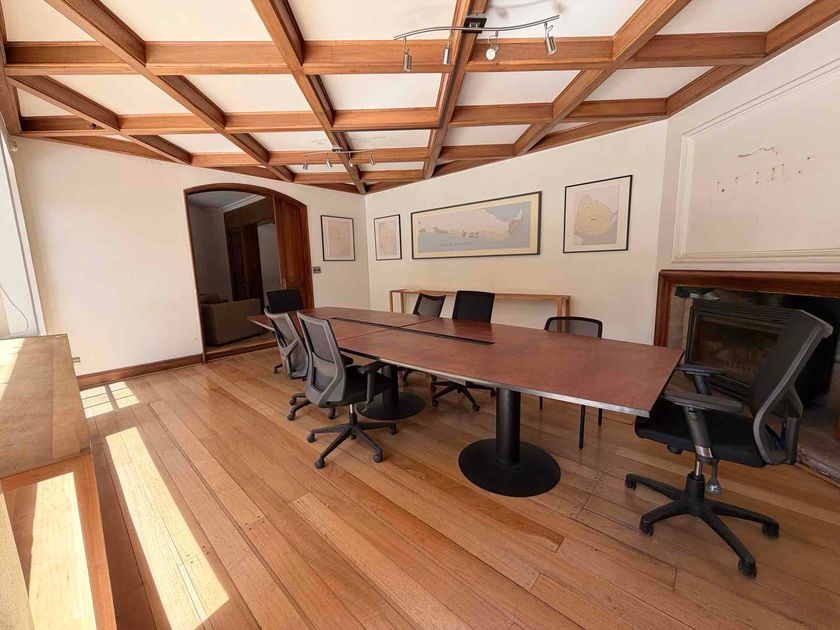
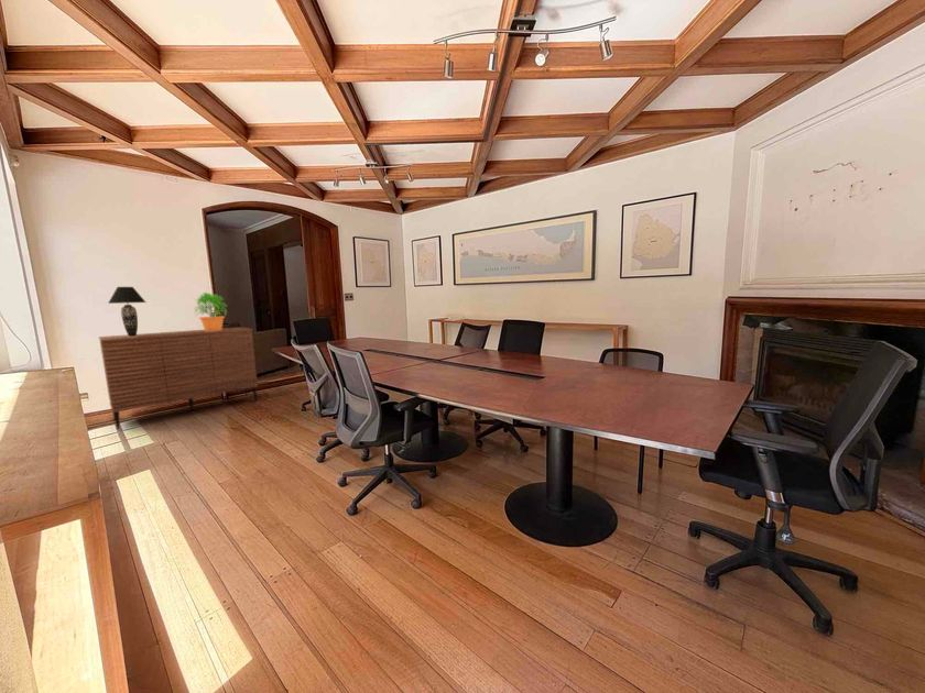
+ sideboard [98,326,259,430]
+ potted plant [193,292,229,331]
+ table lamp [107,286,146,337]
